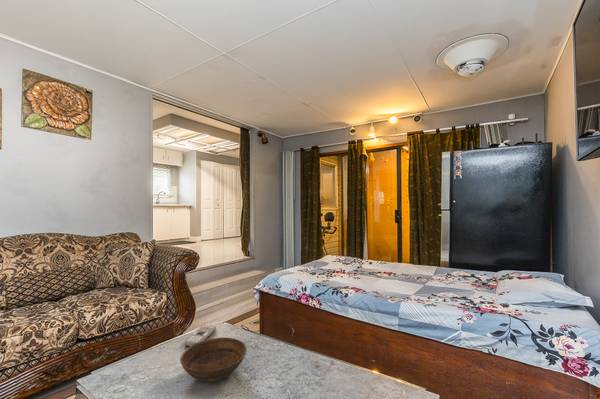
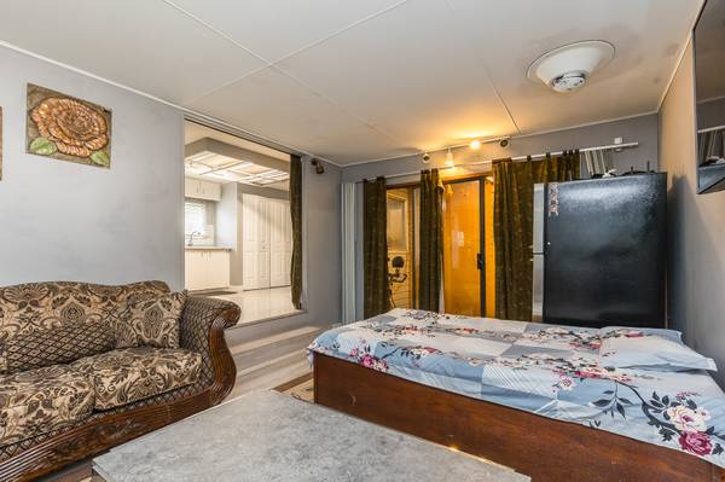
- bowl [179,337,248,383]
- remote control [184,324,217,347]
